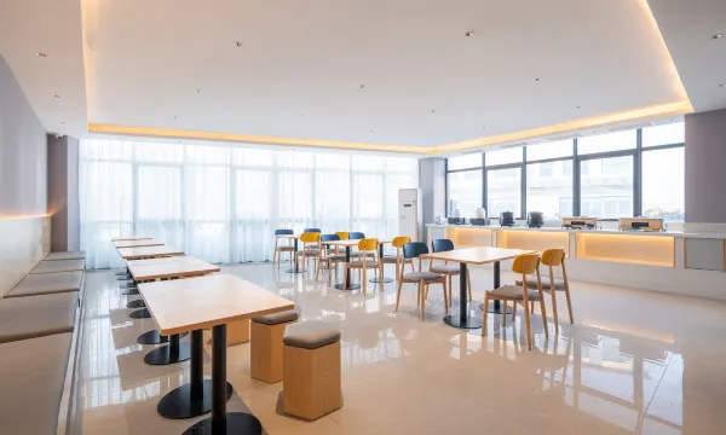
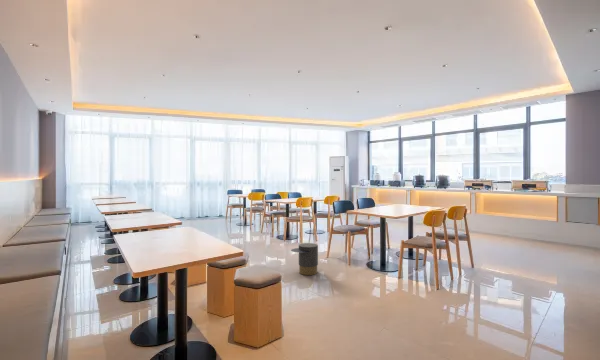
+ trash can [290,242,319,276]
